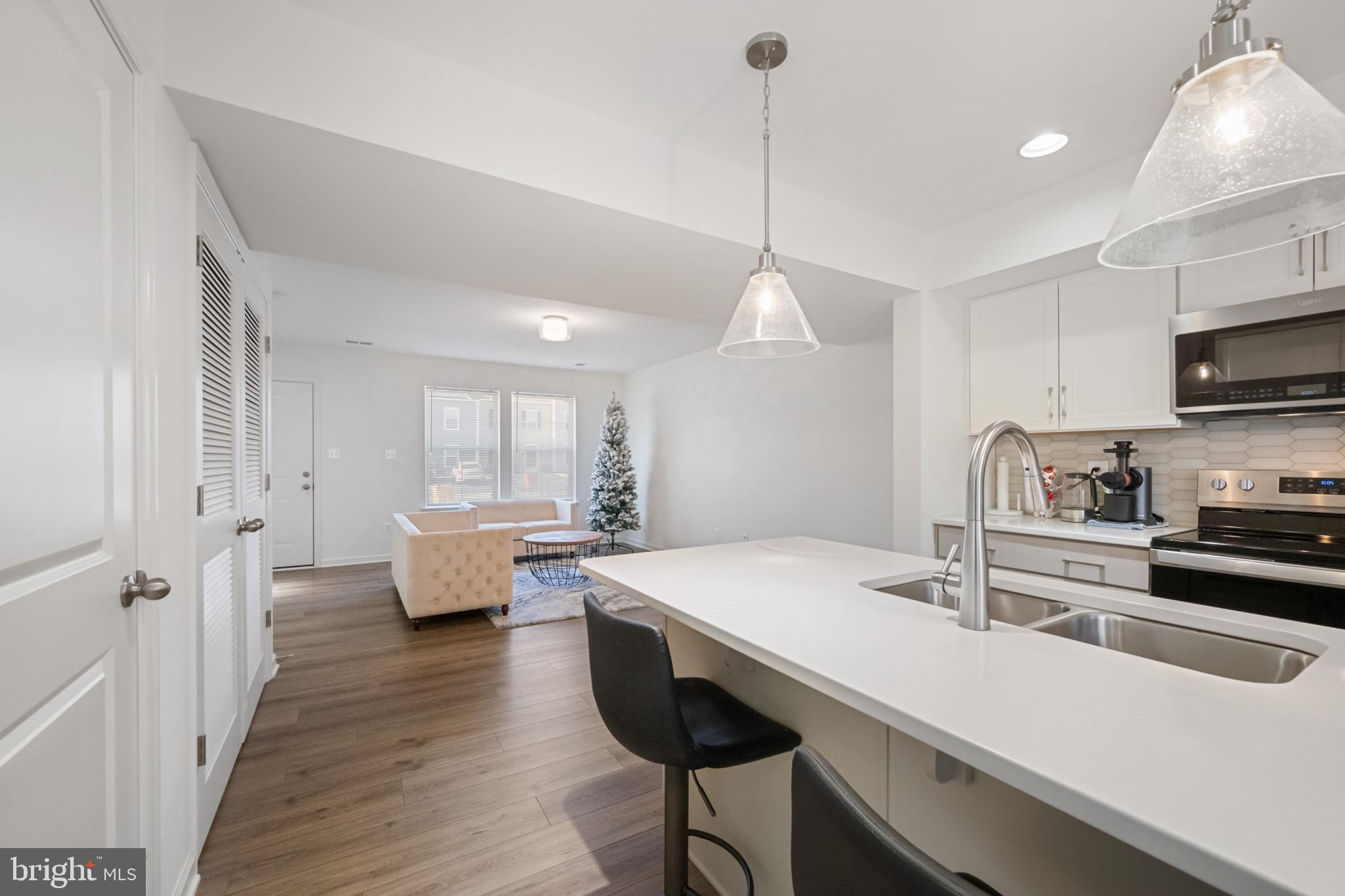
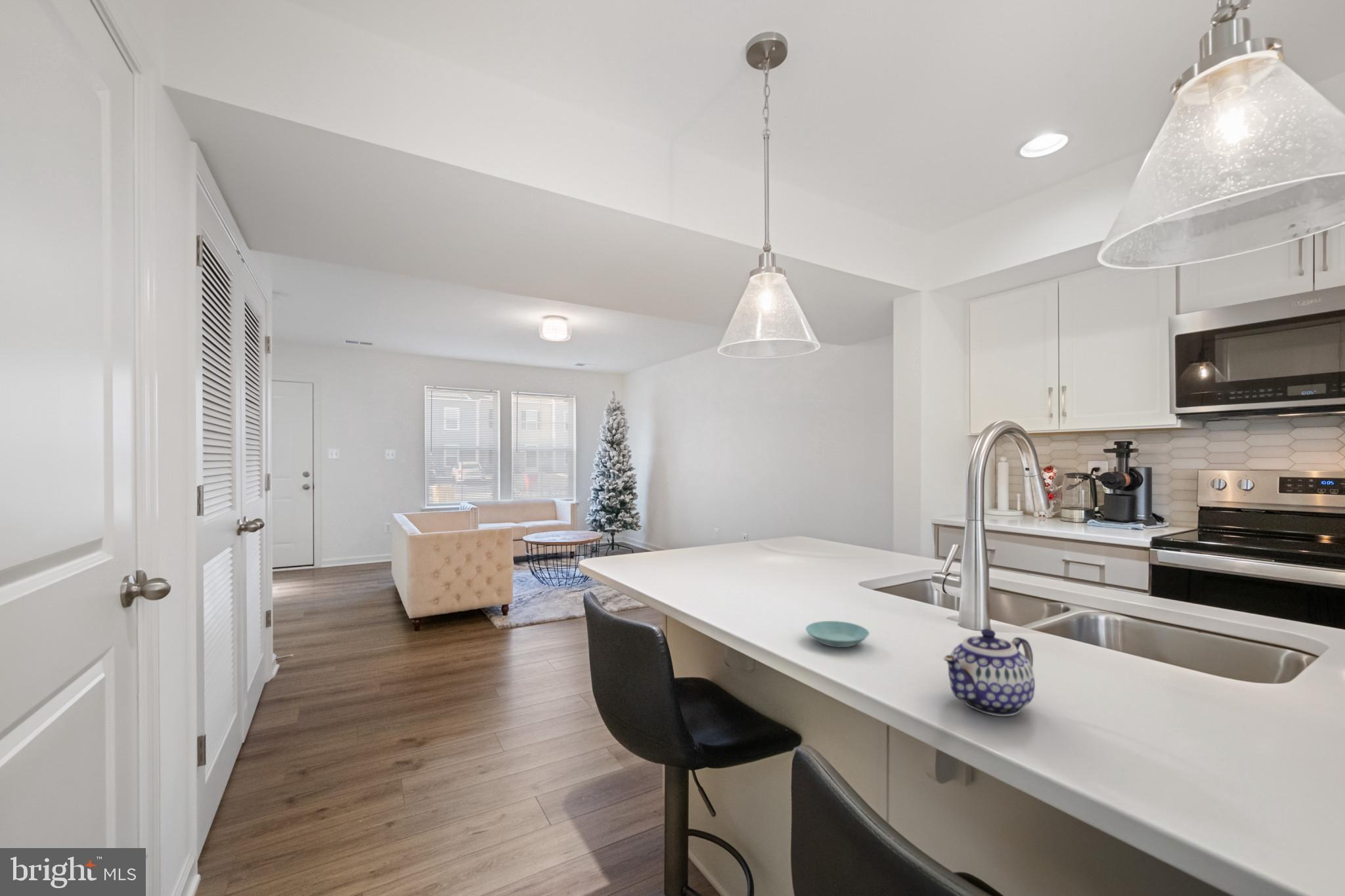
+ teapot [942,628,1036,717]
+ saucer [805,620,870,648]
